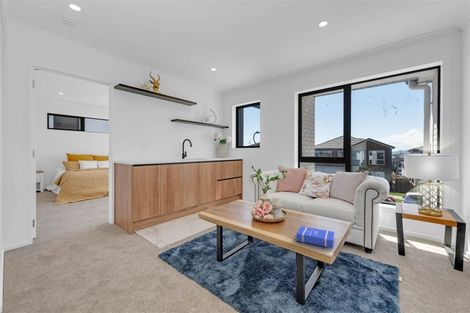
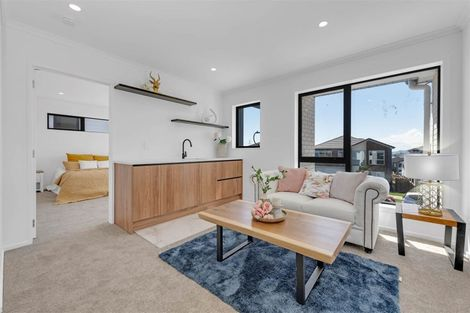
- book [295,225,335,249]
